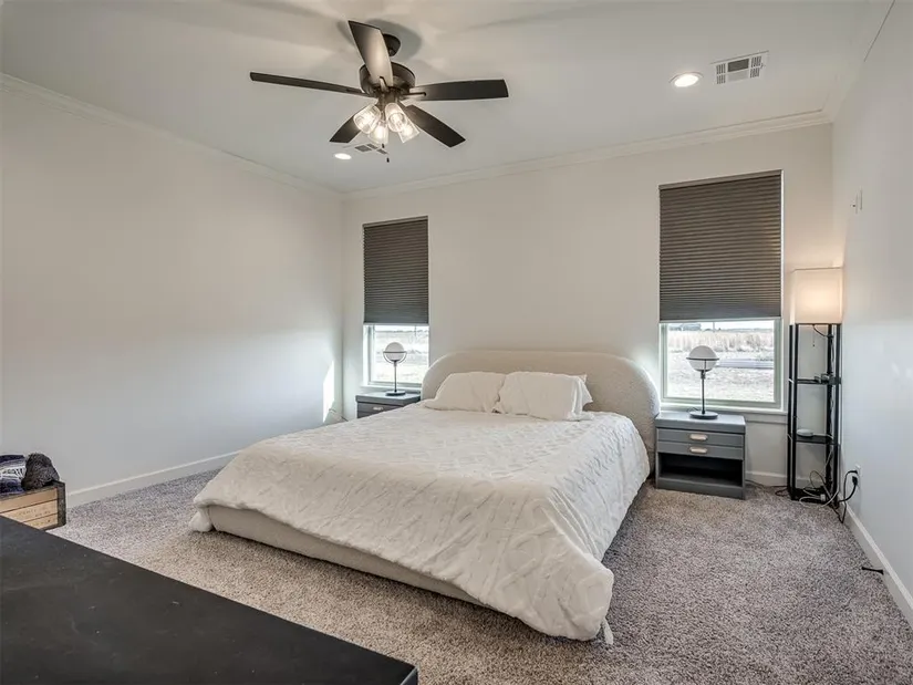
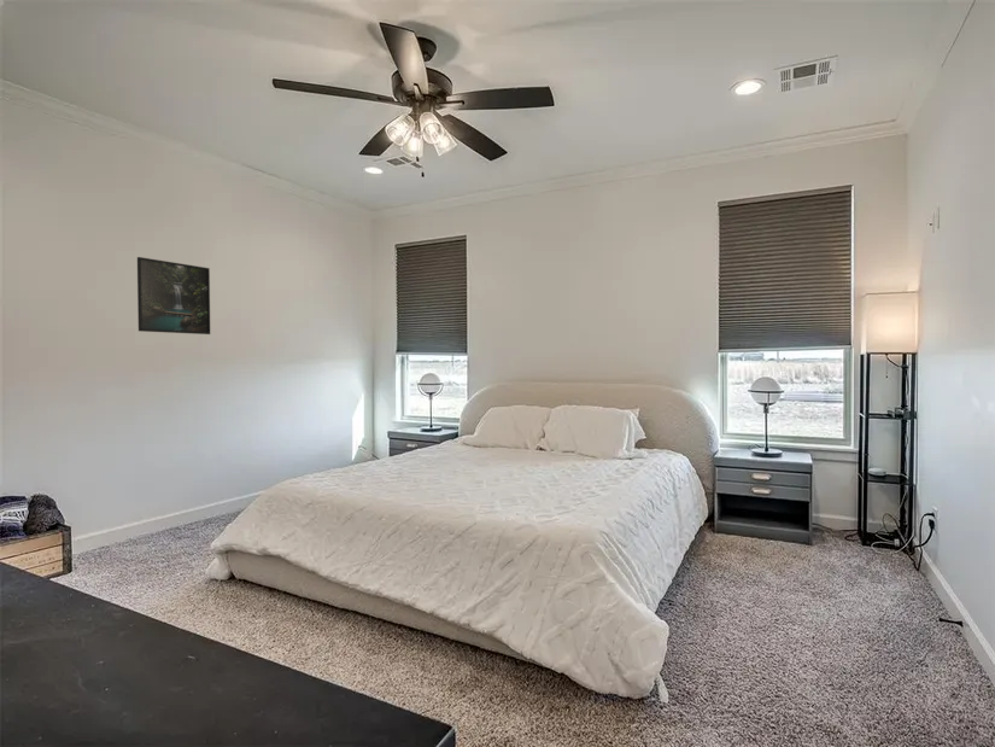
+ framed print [136,256,211,335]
